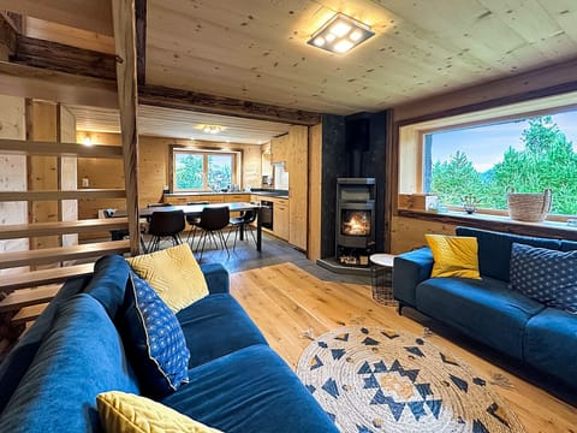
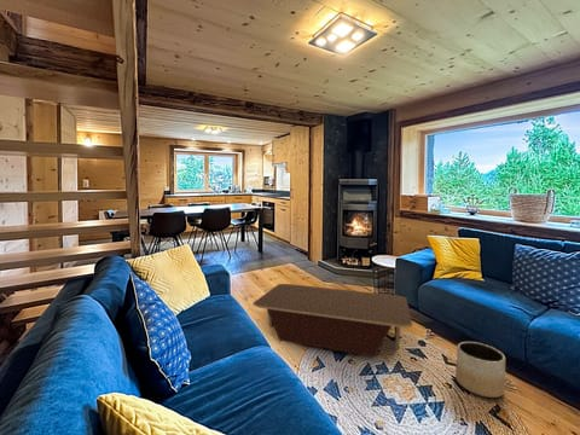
+ coffee table [251,283,413,358]
+ planter [454,341,506,399]
